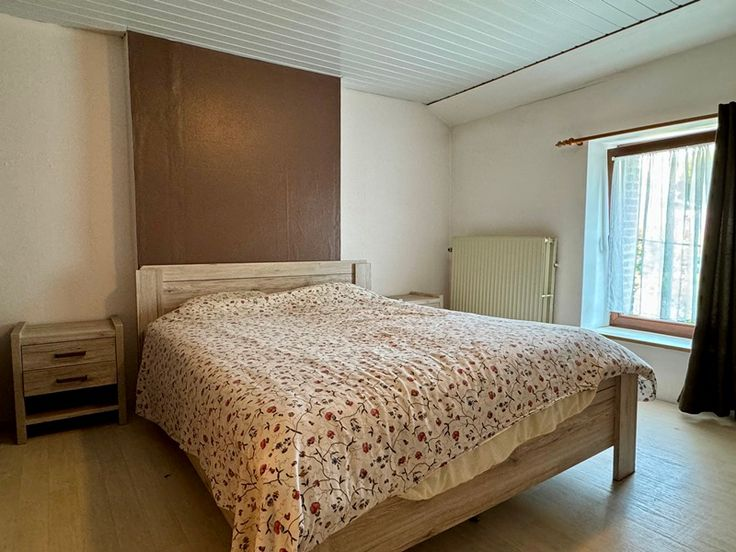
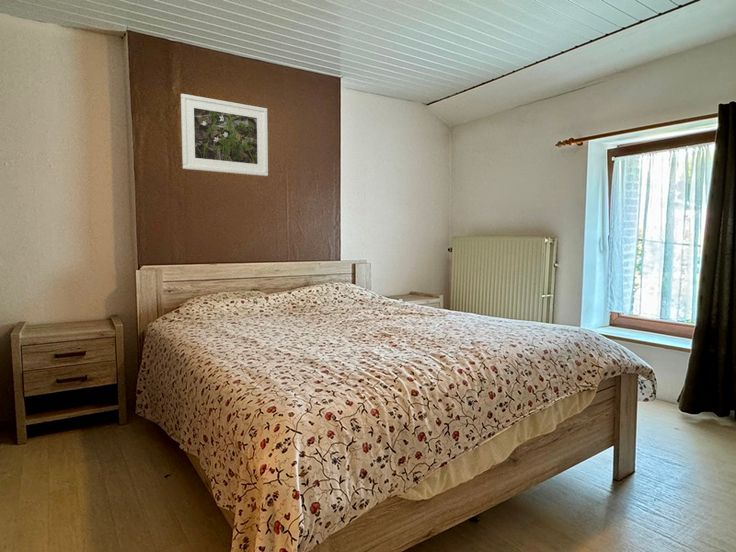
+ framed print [180,93,269,177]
